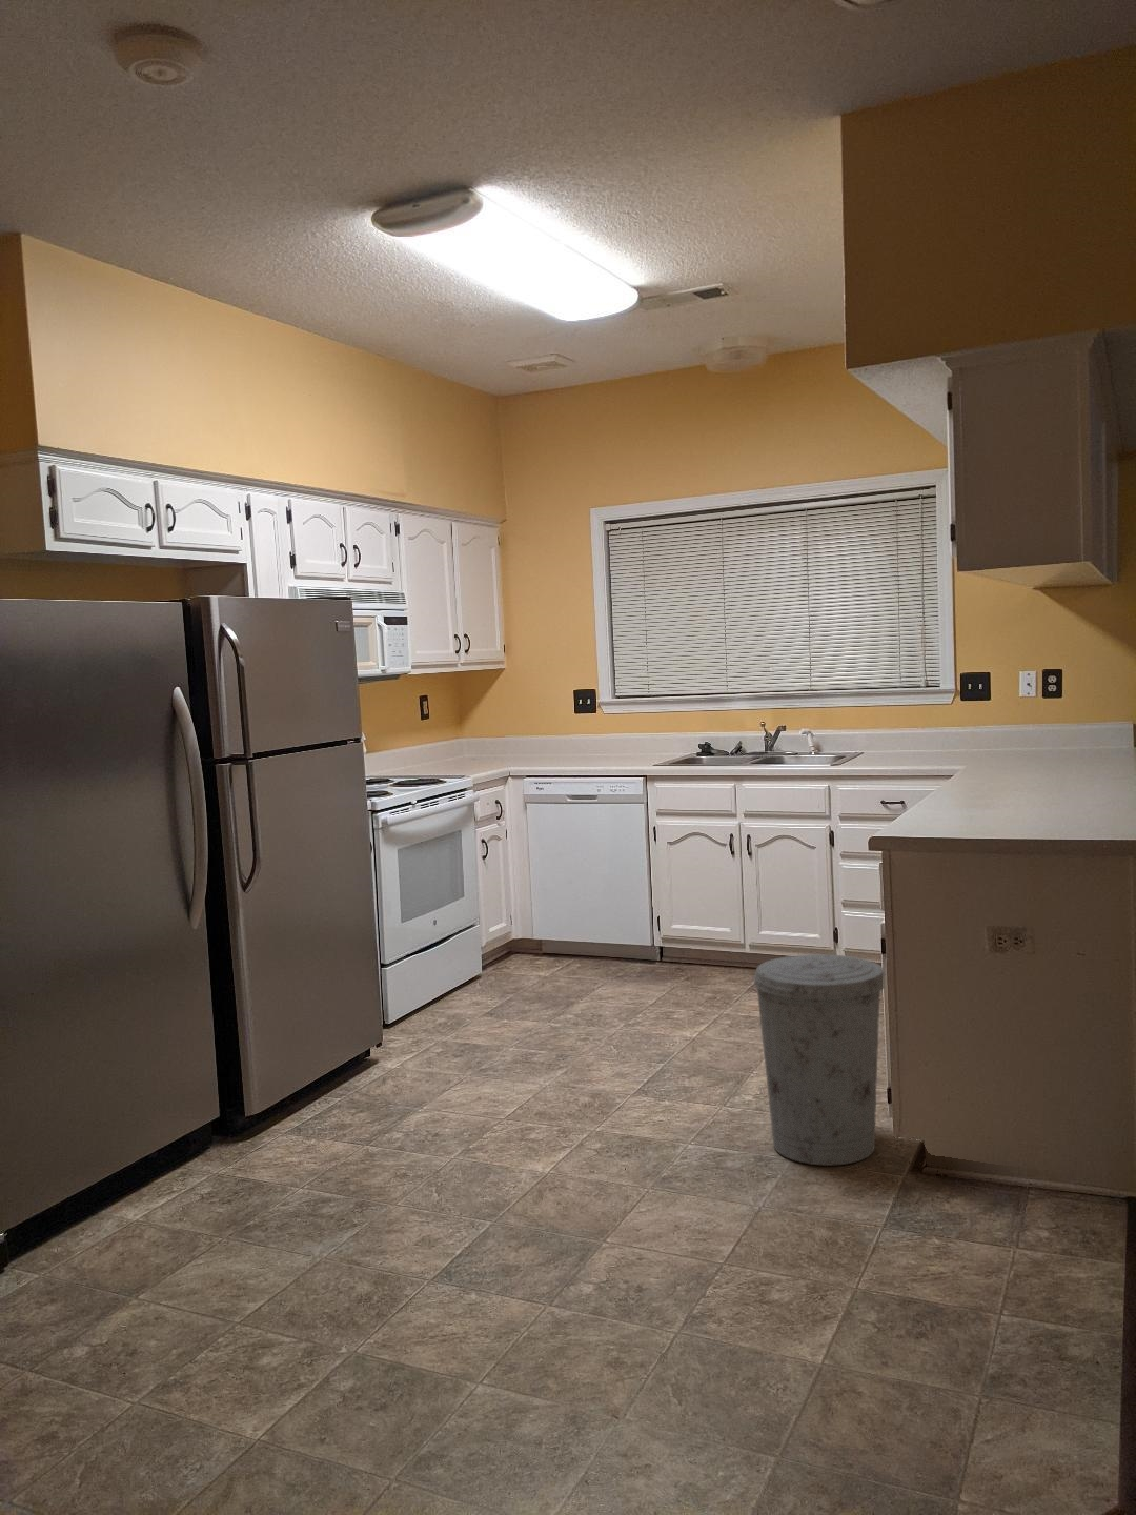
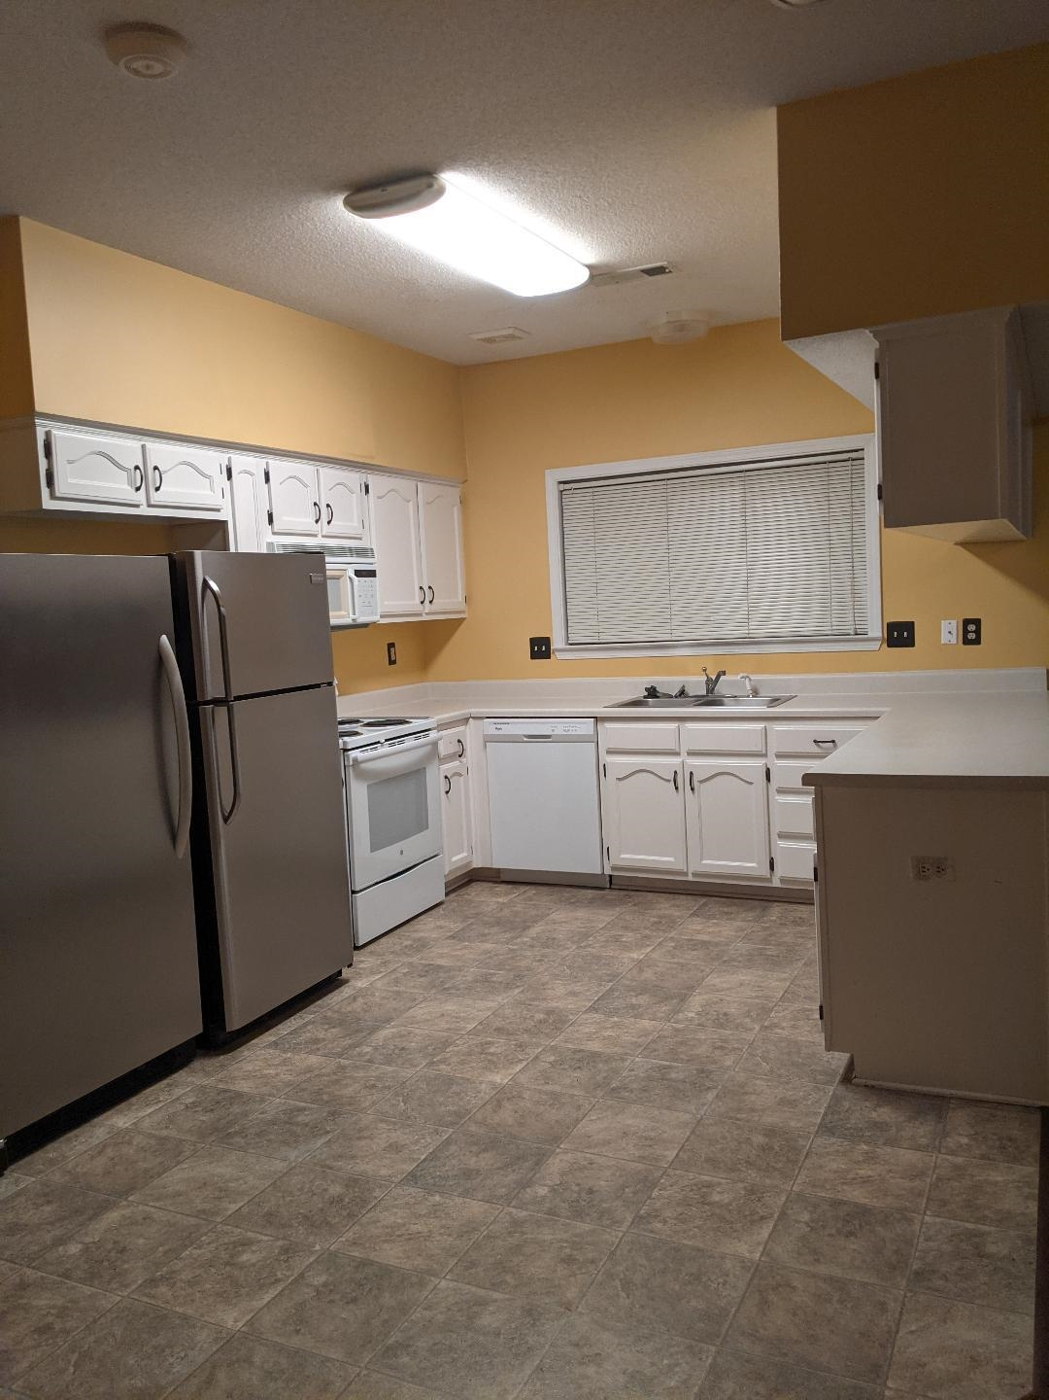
- trash can [753,953,884,1167]
